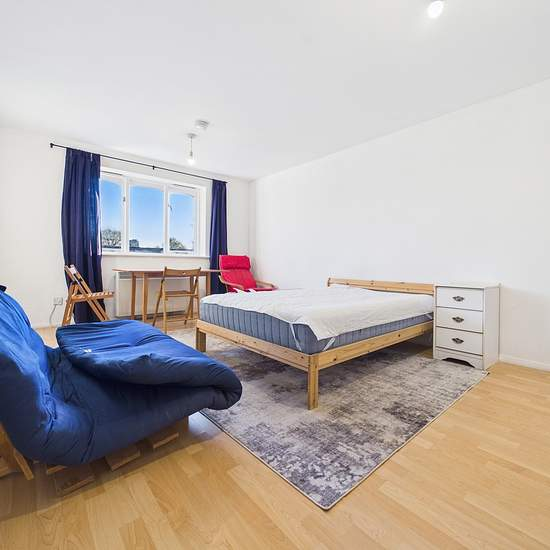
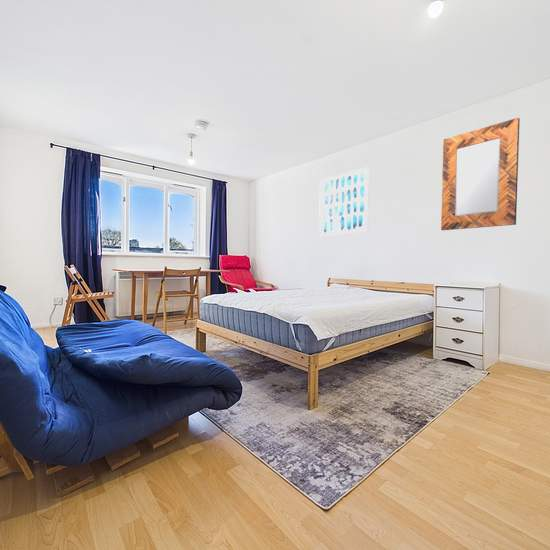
+ home mirror [440,117,521,231]
+ wall art [318,166,370,237]
